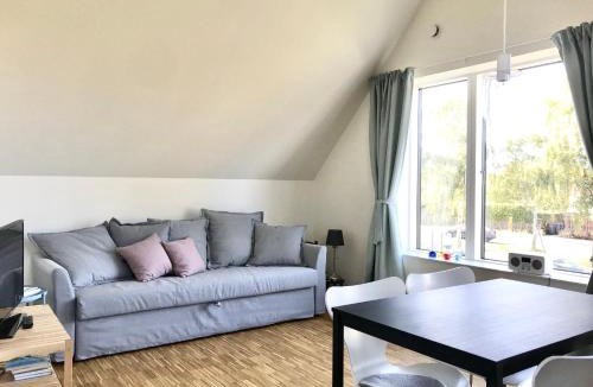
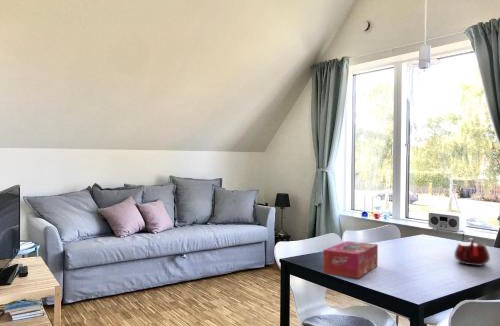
+ teapot [453,238,491,267]
+ tissue box [322,240,379,279]
